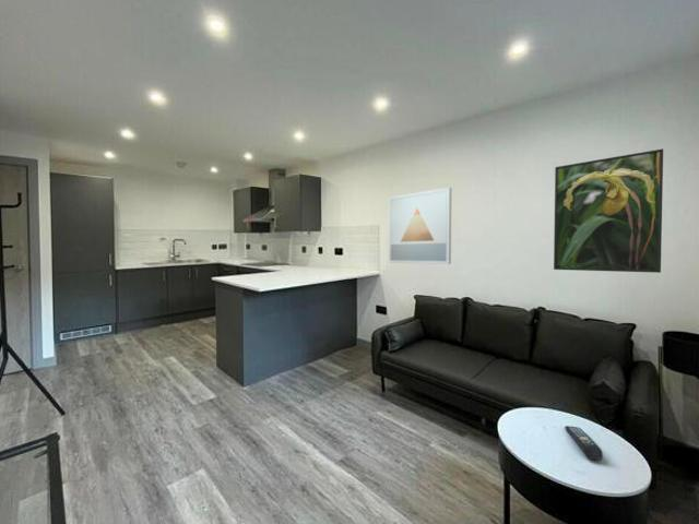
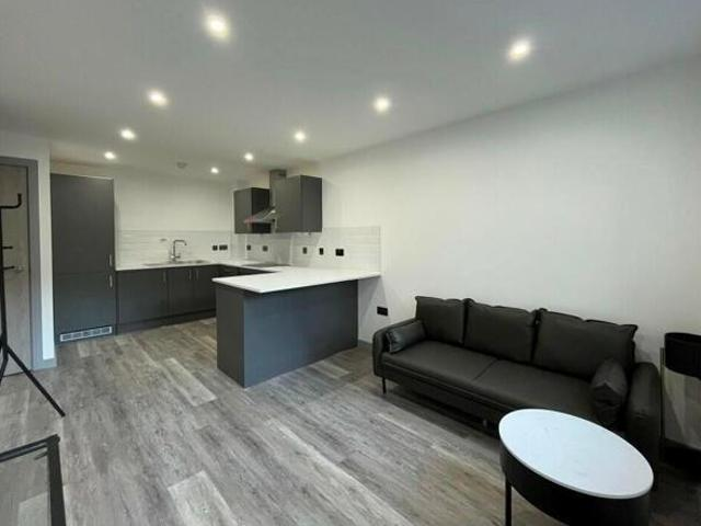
- remote control [564,425,604,462]
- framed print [553,148,664,274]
- wall art [388,187,452,265]
